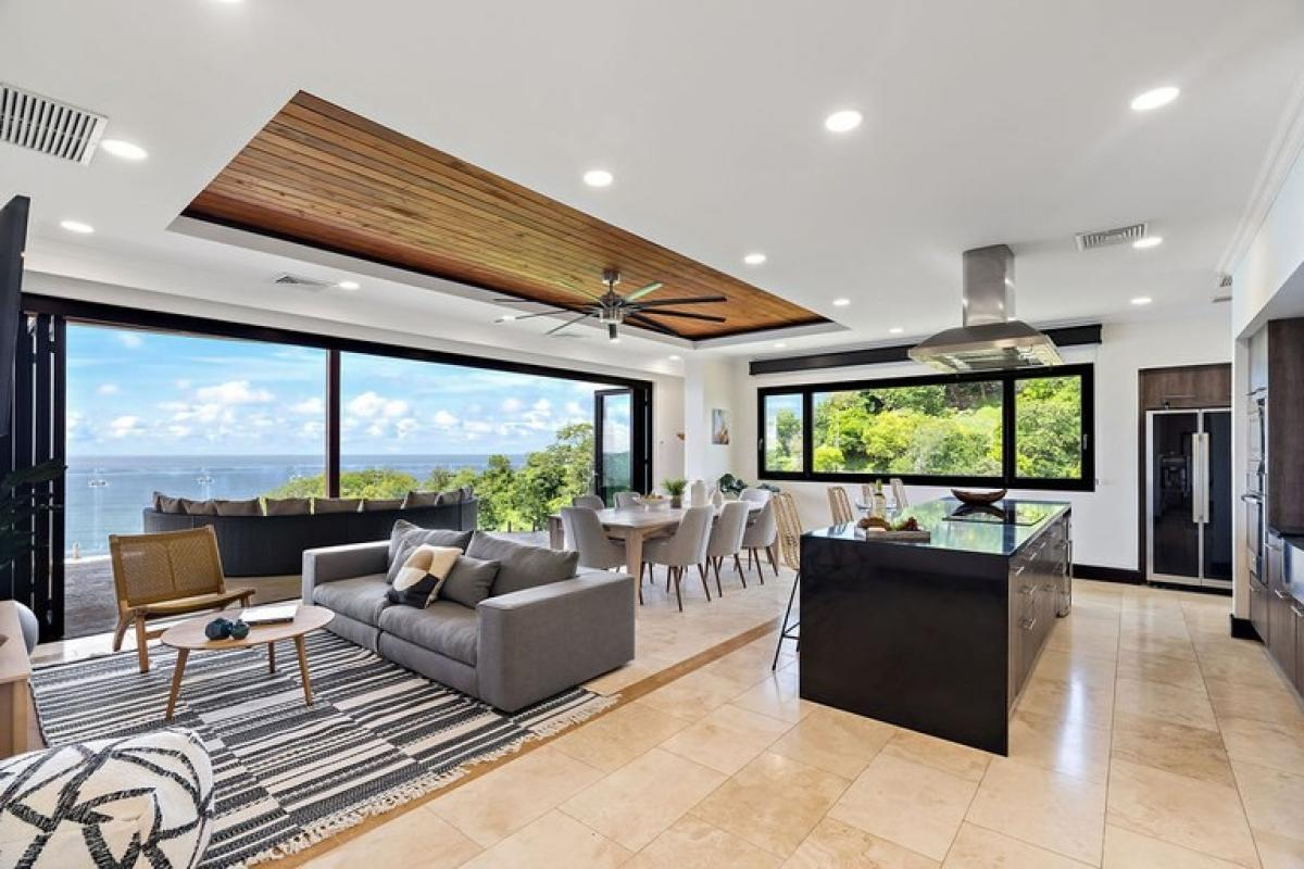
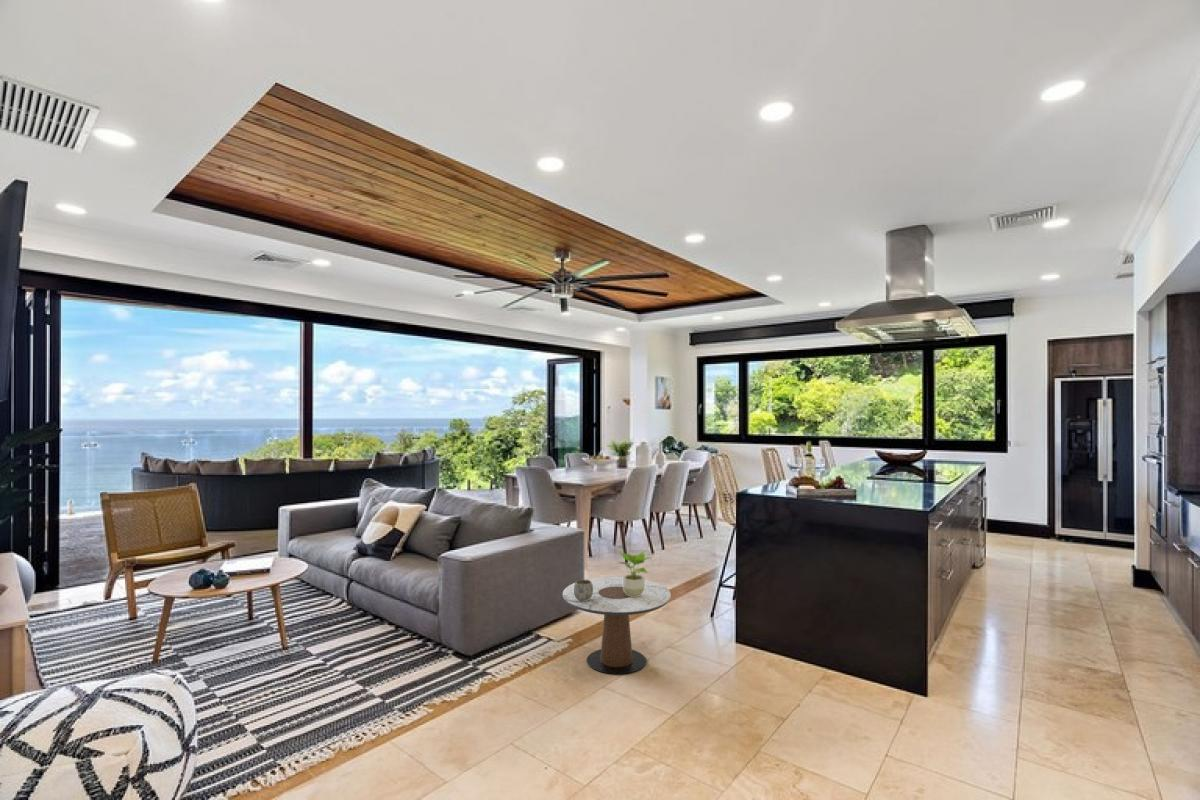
+ mug [574,579,593,601]
+ side table [562,576,672,675]
+ potted plant [615,549,652,597]
